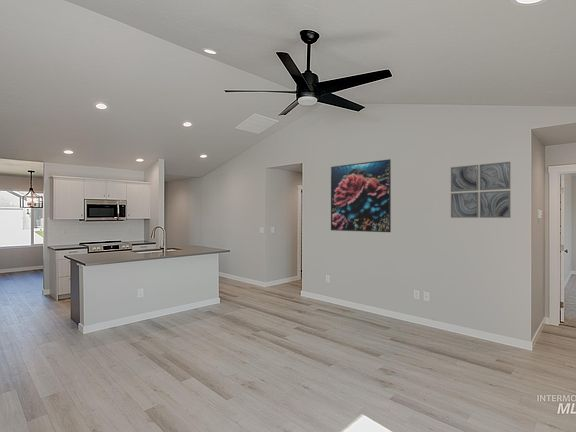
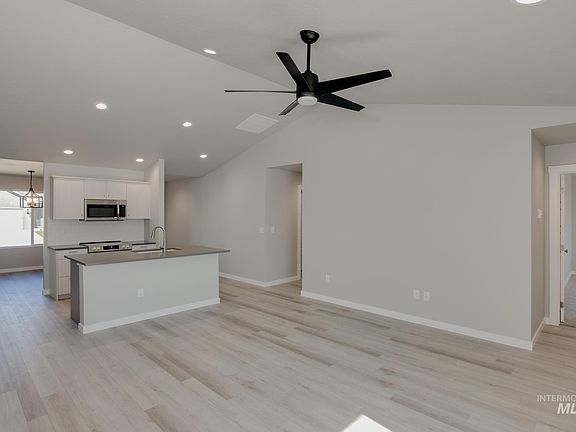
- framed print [330,158,392,233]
- wall art [450,161,512,219]
